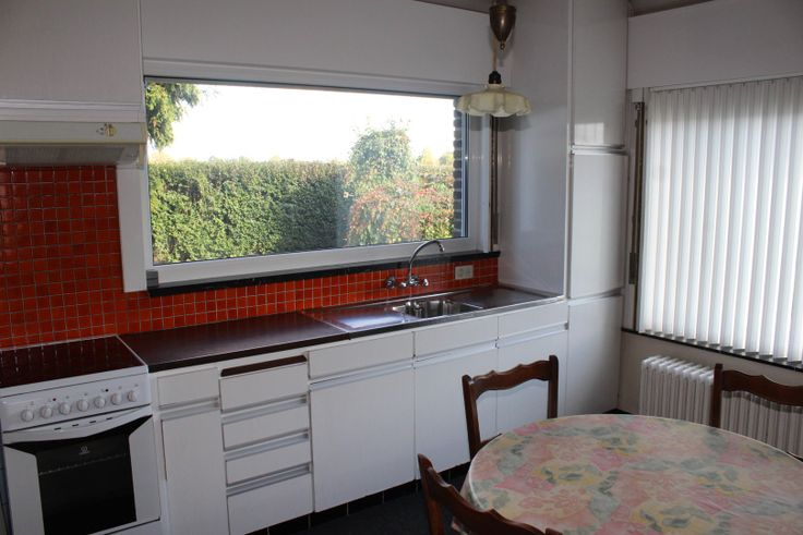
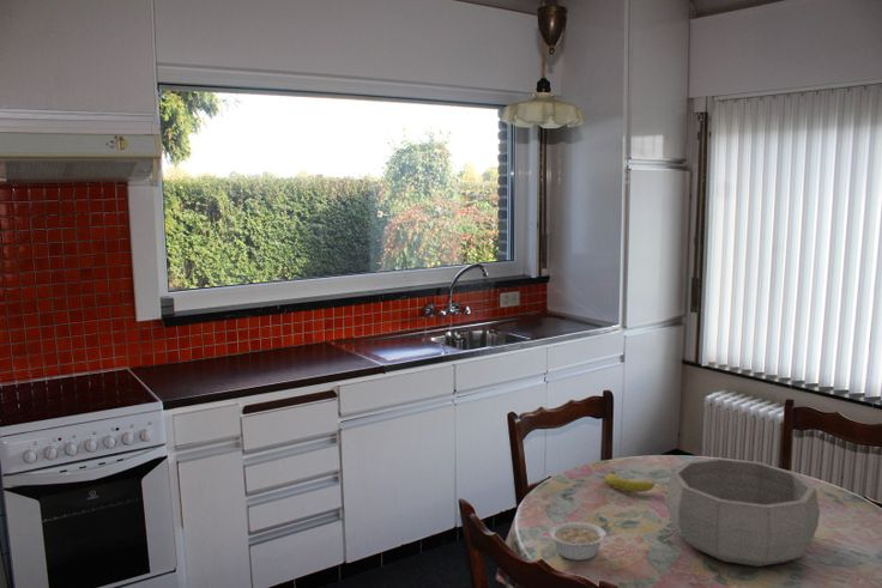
+ decorative bowl [665,456,821,568]
+ legume [549,521,618,562]
+ fruit [604,471,657,493]
